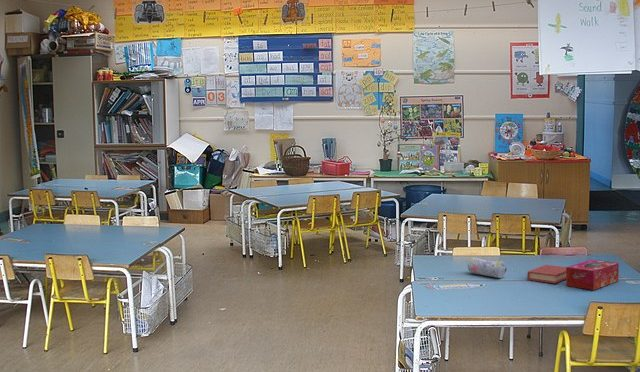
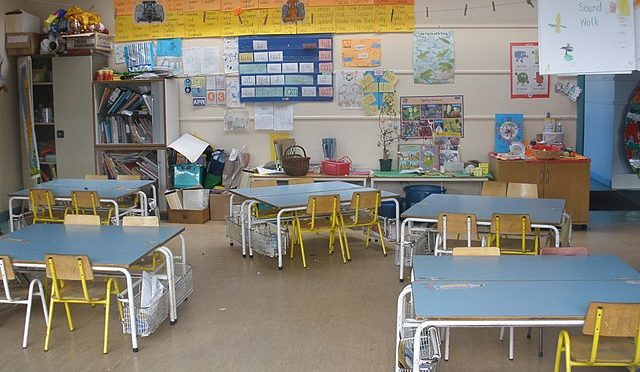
- tissue box [565,258,620,291]
- pencil case [467,256,507,279]
- book [526,264,567,284]
